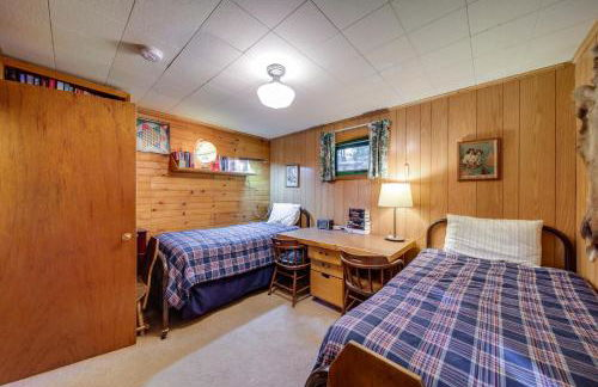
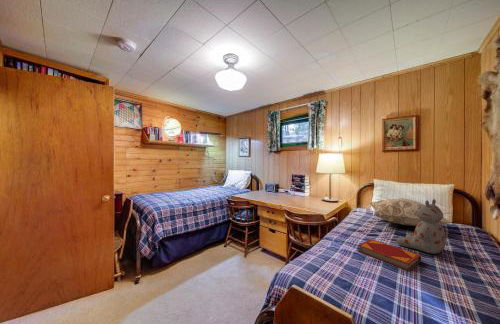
+ stuffed bear [395,198,447,255]
+ hardback book [357,238,422,272]
+ decorative pillow [369,197,453,227]
